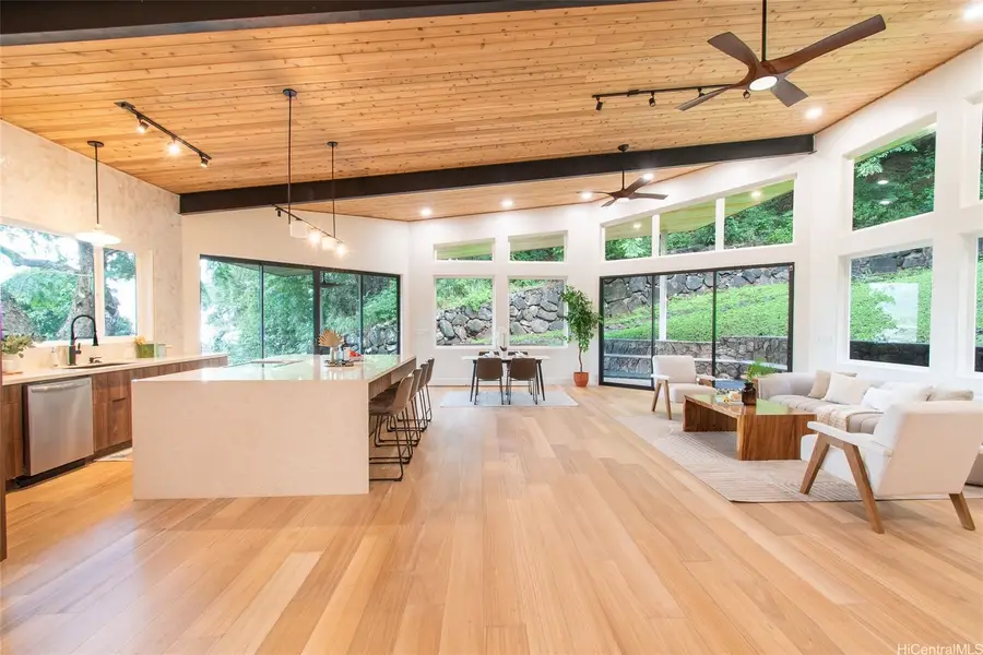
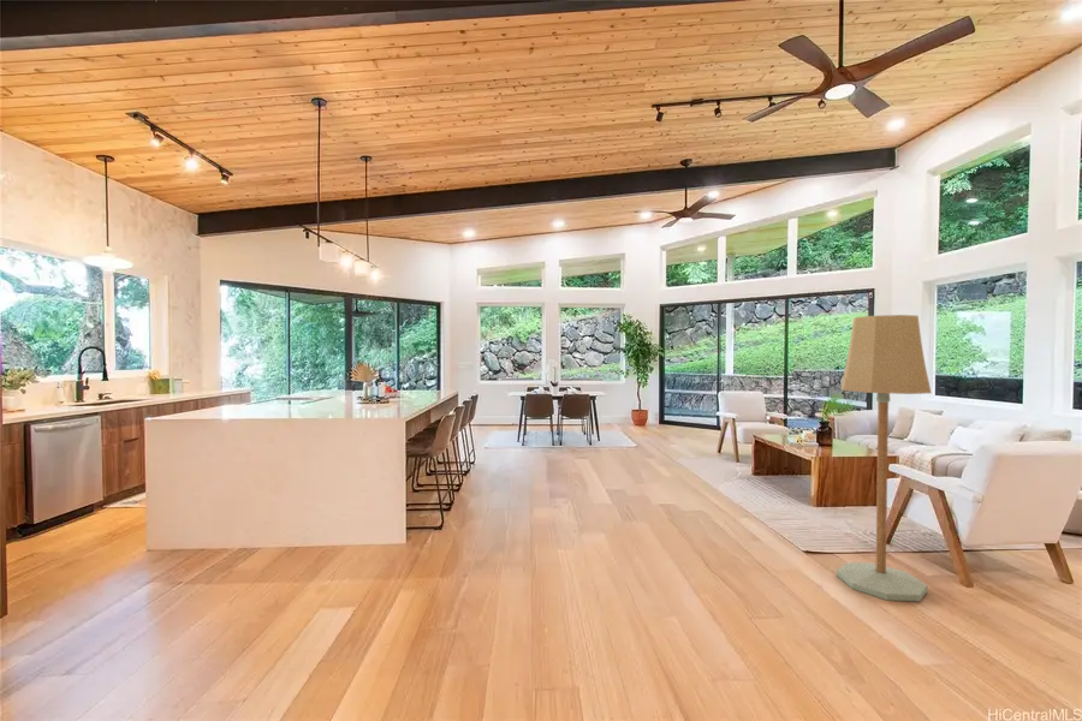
+ floor lamp [836,314,933,603]
